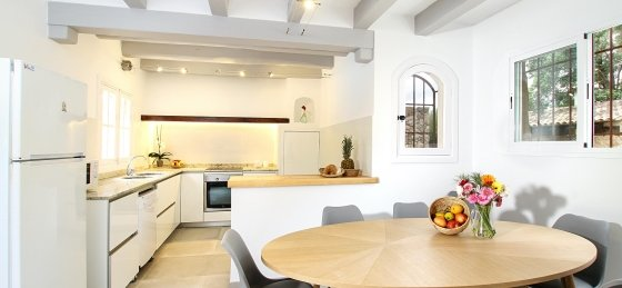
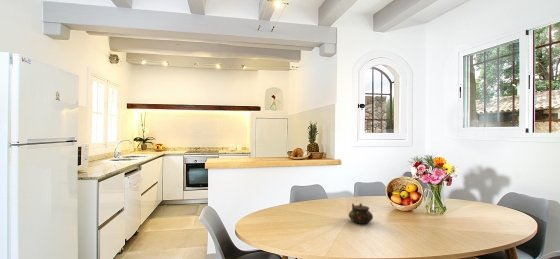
+ teapot [348,202,374,225]
